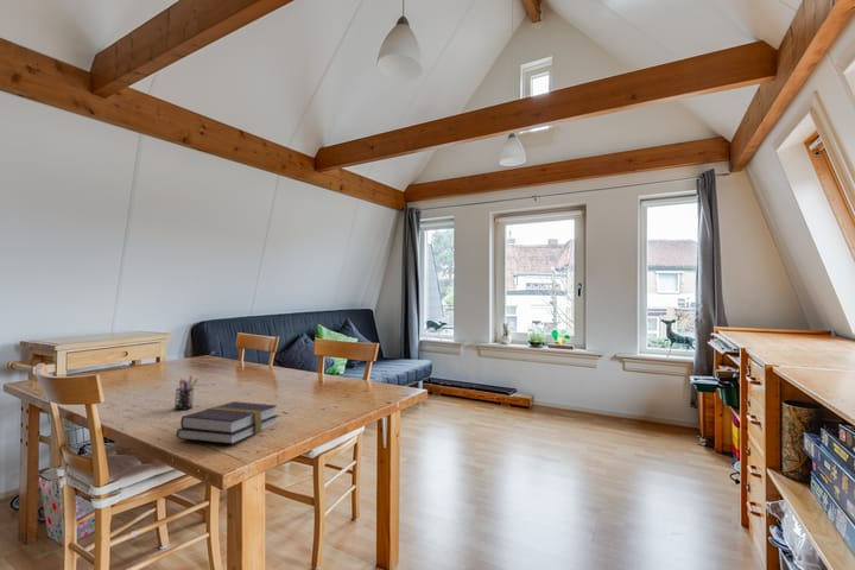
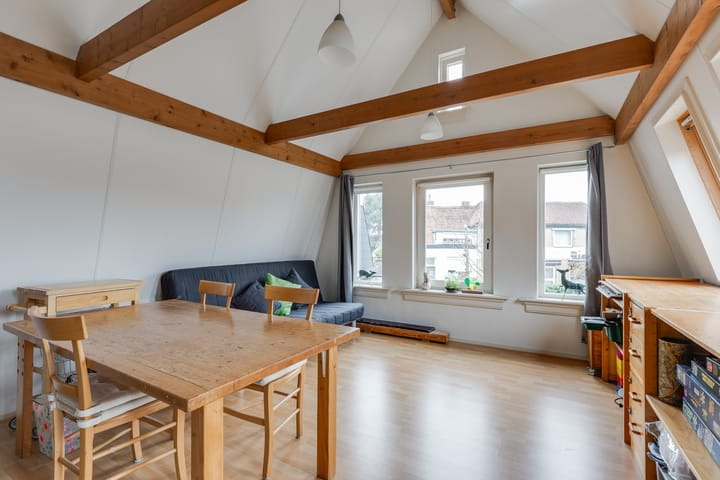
- pen holder [173,374,200,411]
- book [176,400,280,445]
